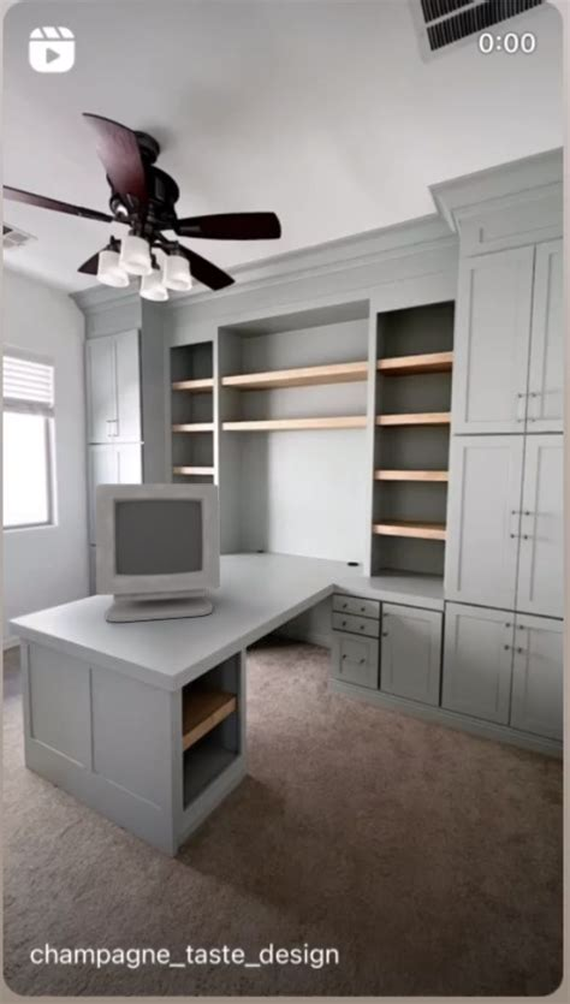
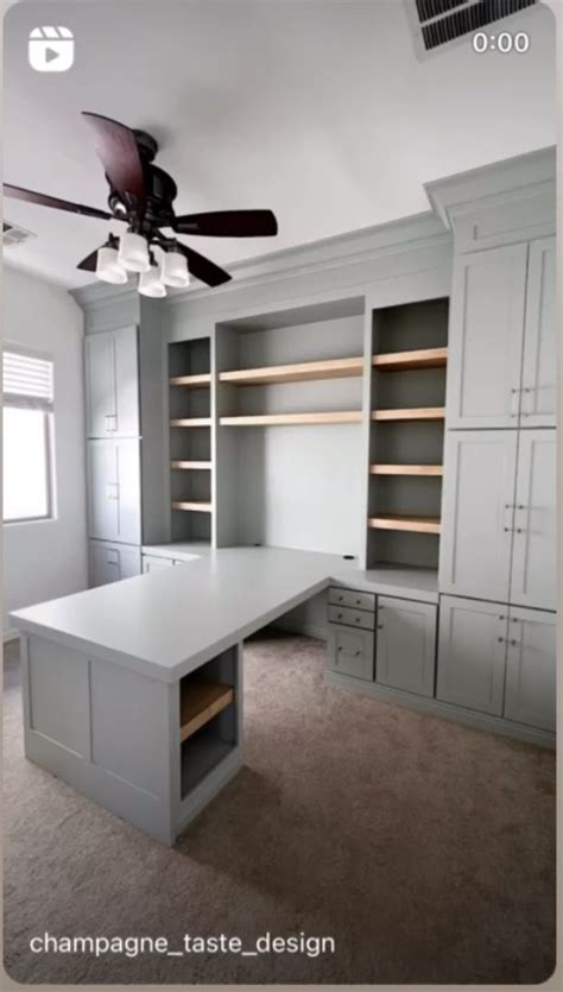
- computer monitor [94,482,221,623]
